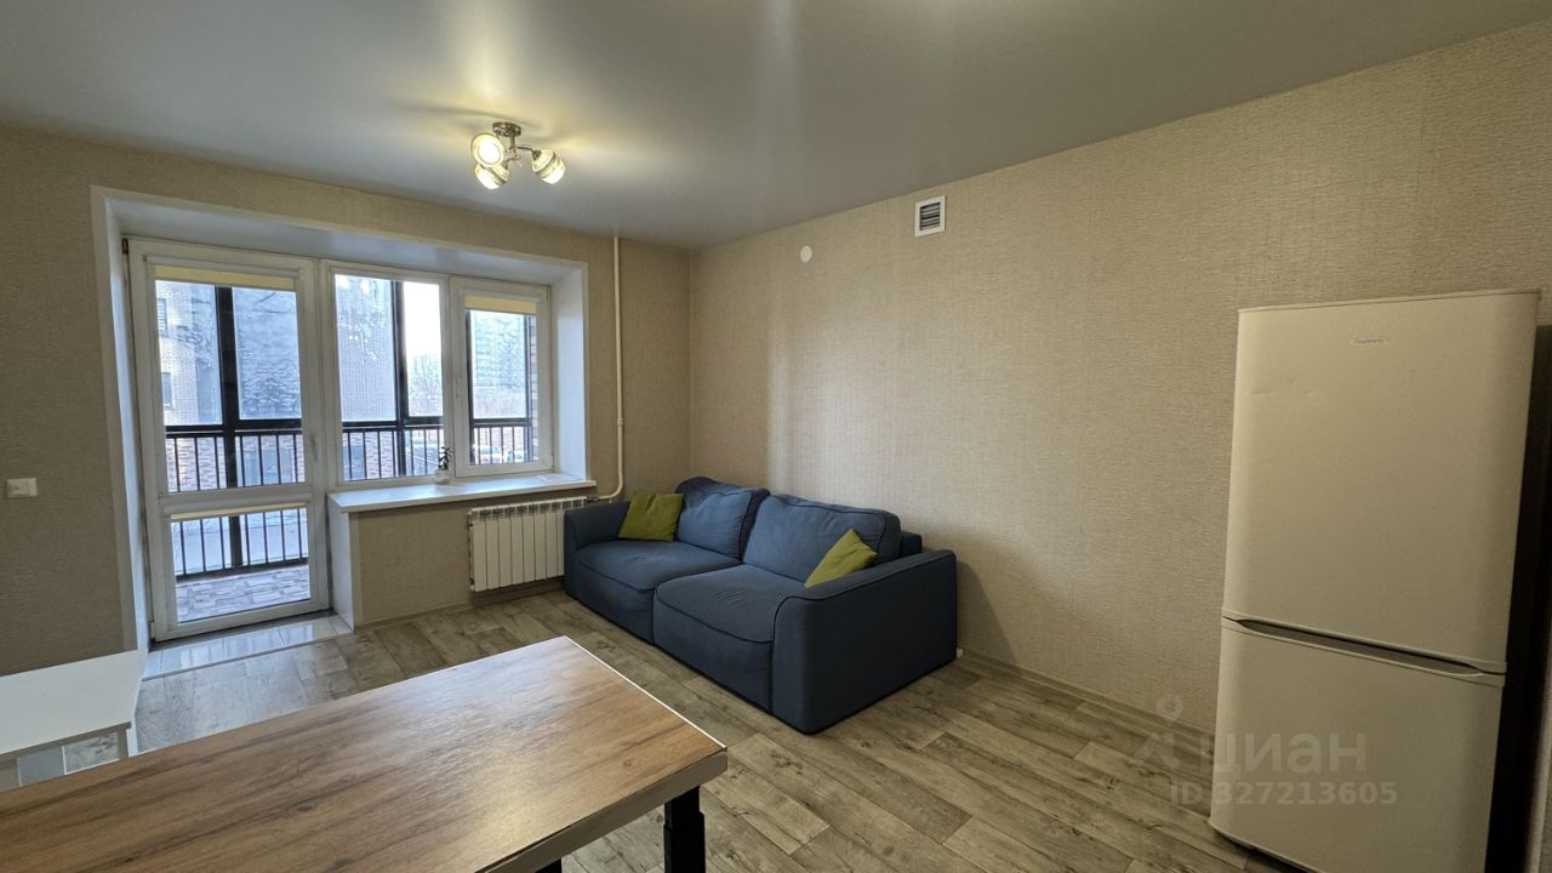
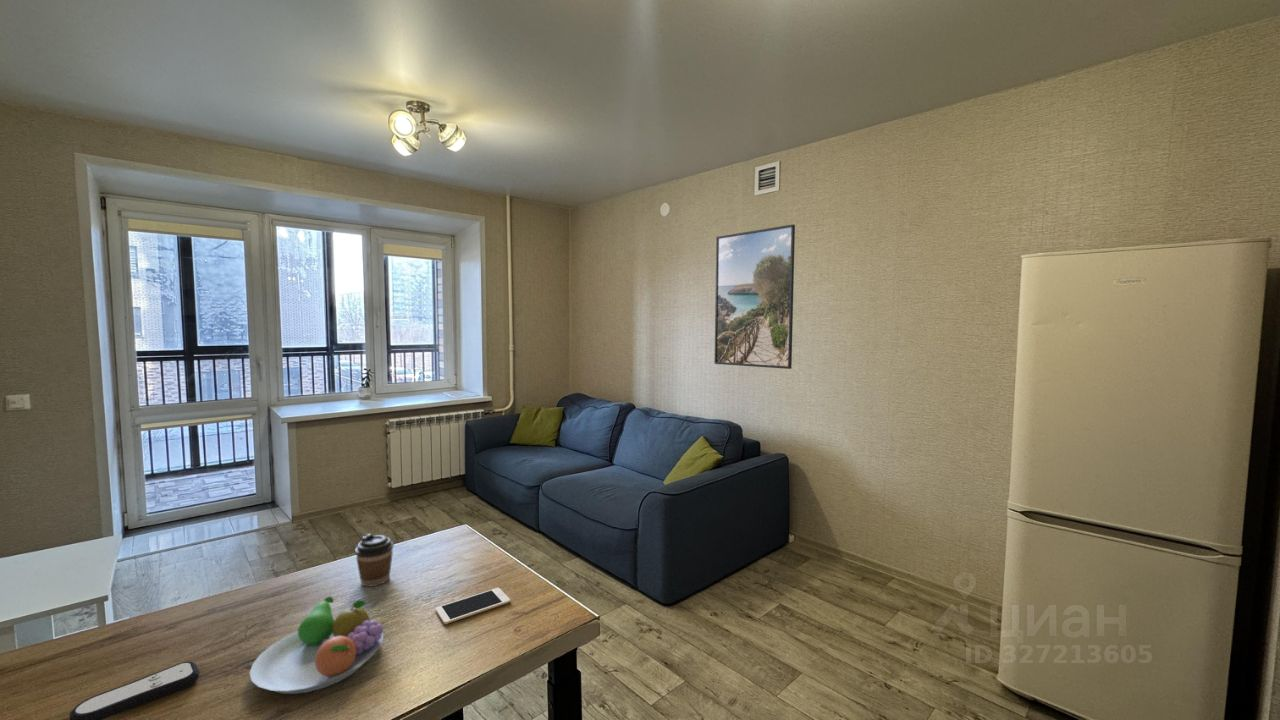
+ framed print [713,224,796,370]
+ fruit bowl [249,595,386,695]
+ cell phone [435,587,511,625]
+ coffee cup [354,533,395,588]
+ remote control [69,661,201,720]
